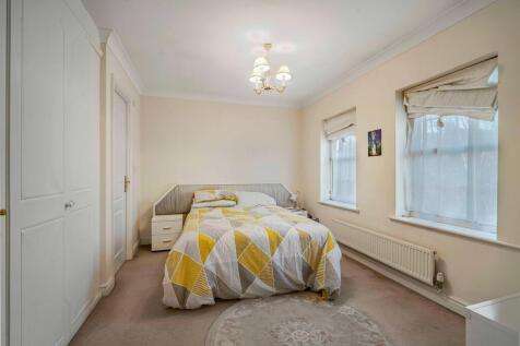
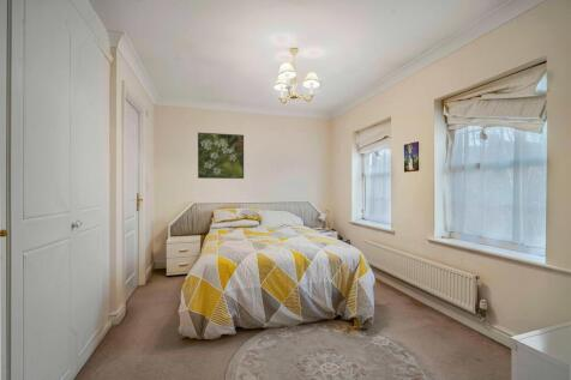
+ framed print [197,132,245,180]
